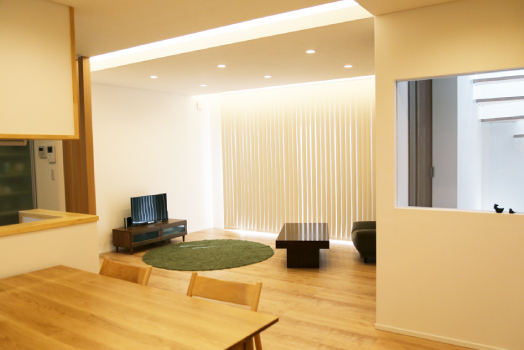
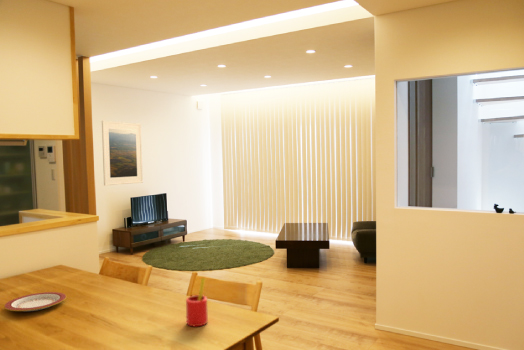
+ straw [185,277,209,328]
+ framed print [101,120,144,186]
+ plate [3,291,67,312]
